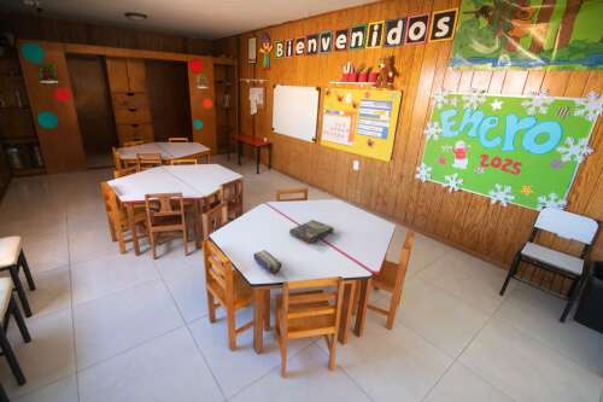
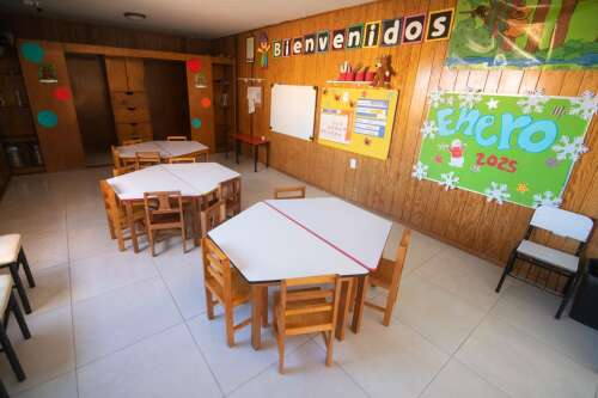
- board game [288,219,335,245]
- pencil case [252,249,282,275]
